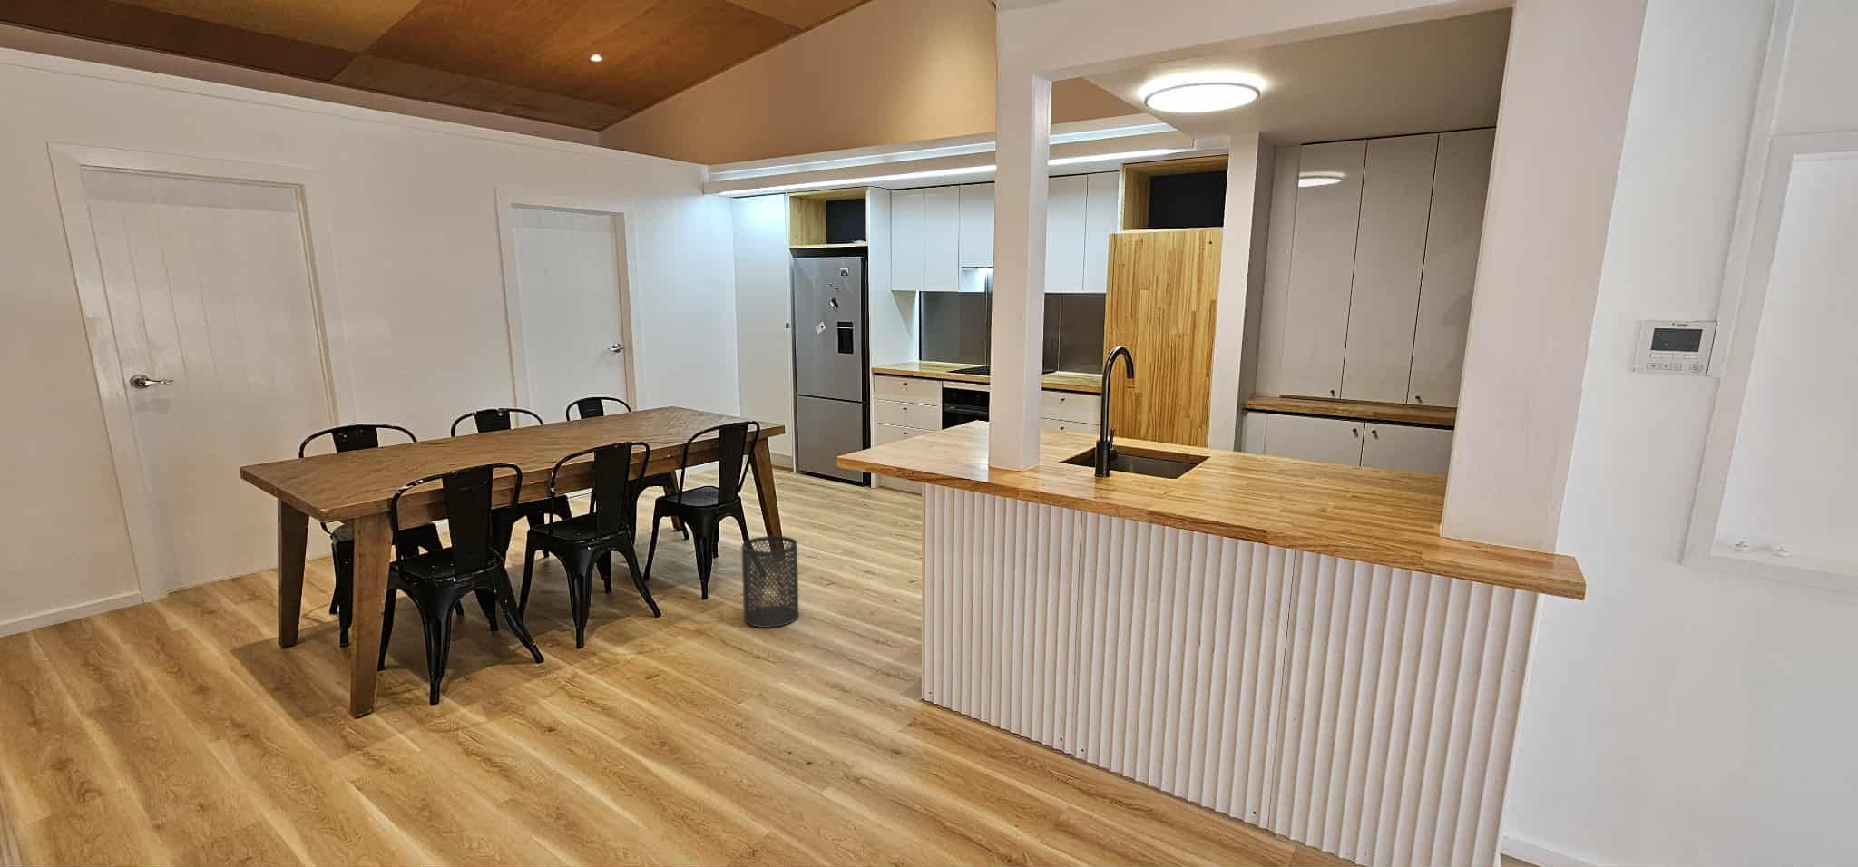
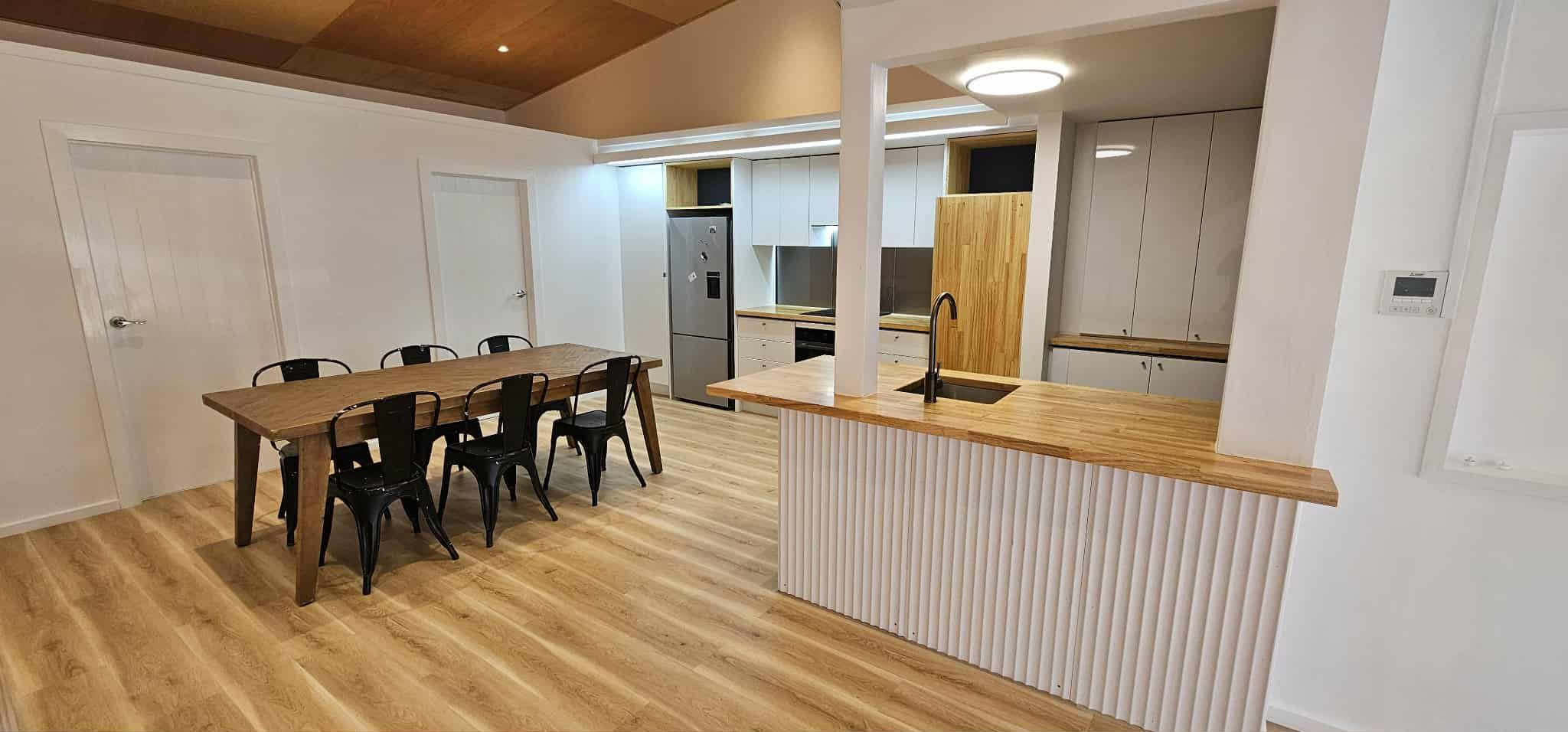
- trash can [741,535,800,629]
